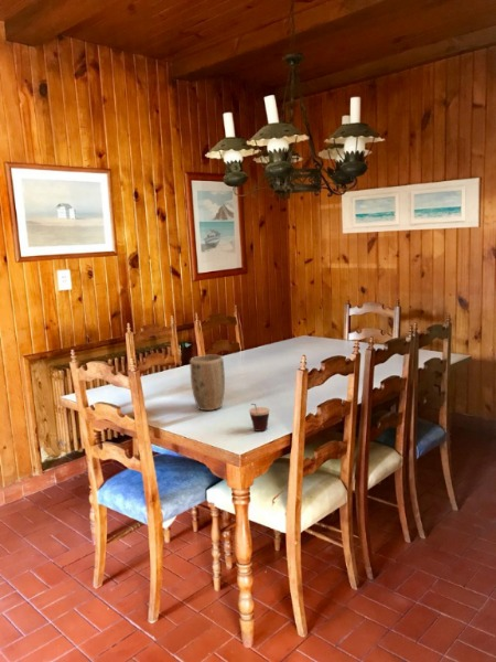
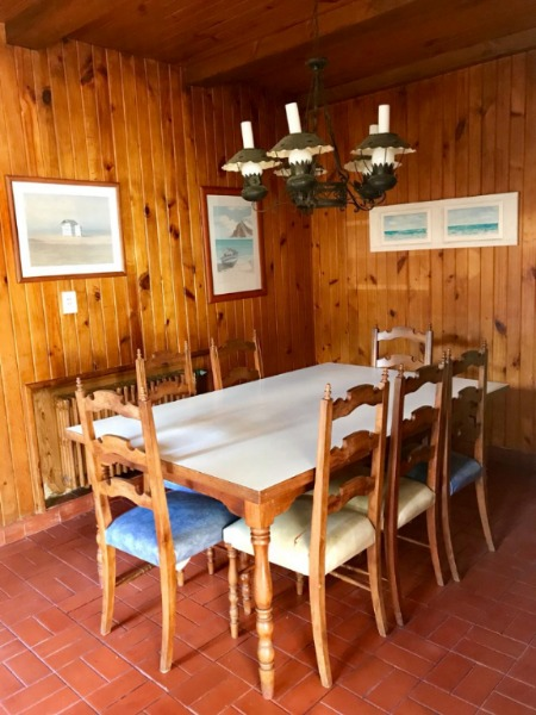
- cup [248,403,271,433]
- plant pot [188,354,226,412]
